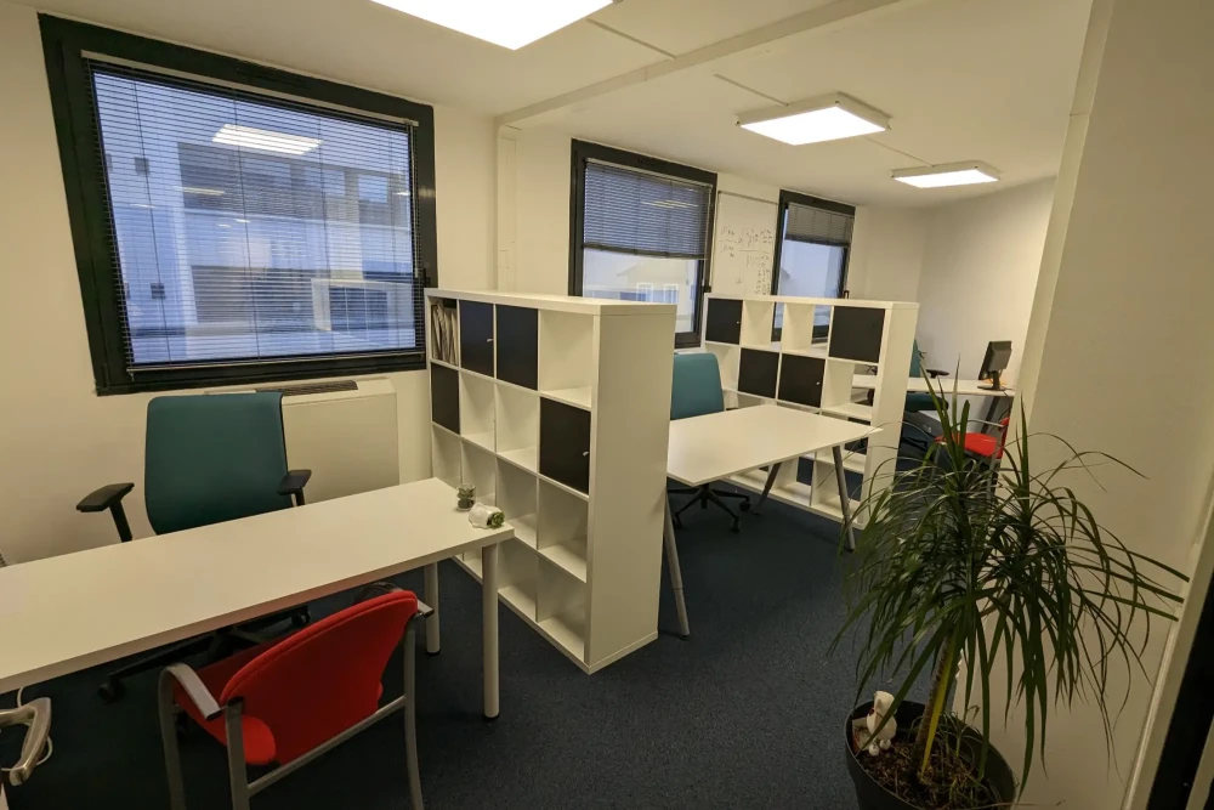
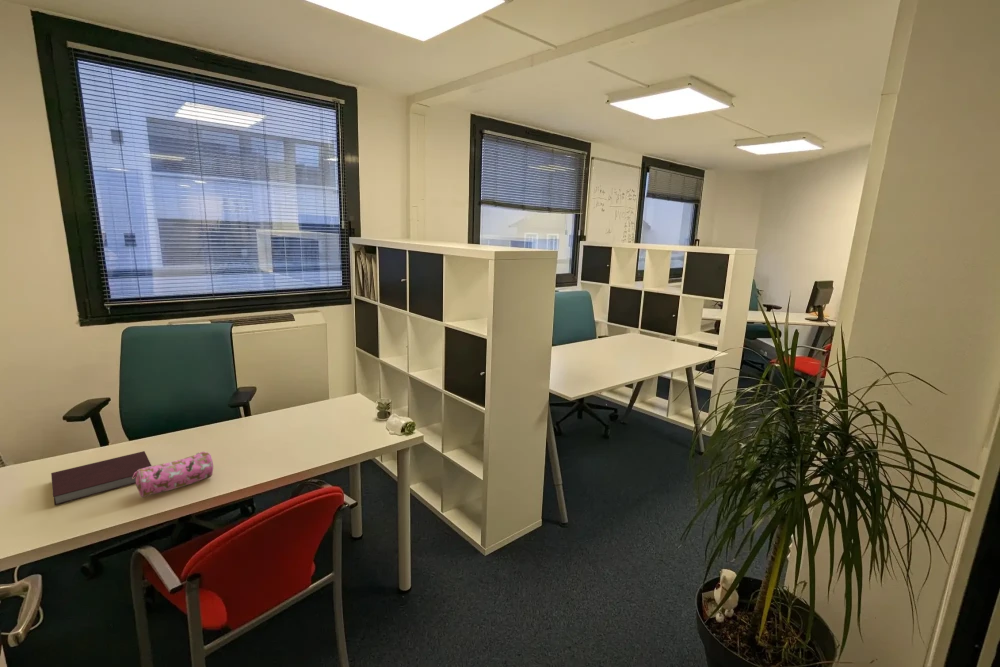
+ notebook [50,450,152,506]
+ pencil case [132,451,214,498]
